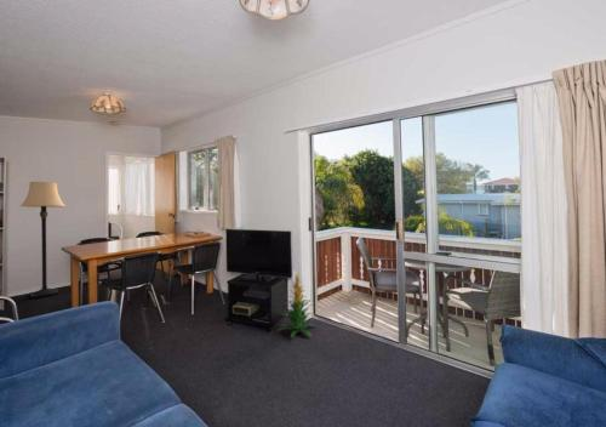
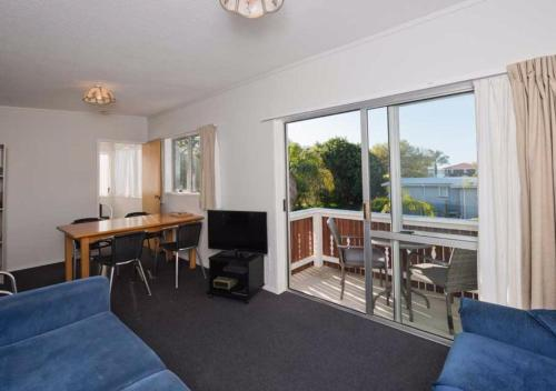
- indoor plant [278,271,314,338]
- lamp [19,181,67,300]
